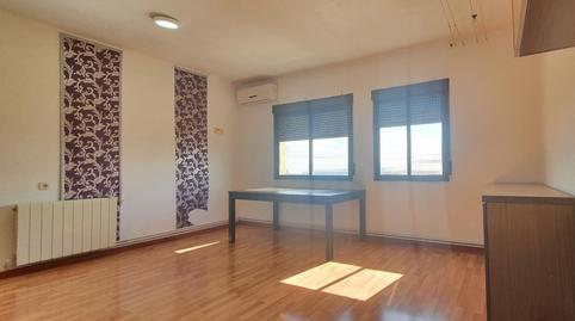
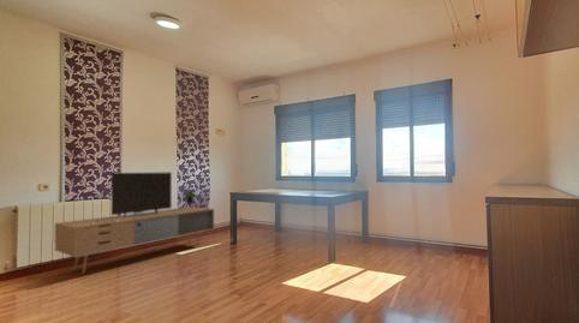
+ media console [54,171,215,275]
